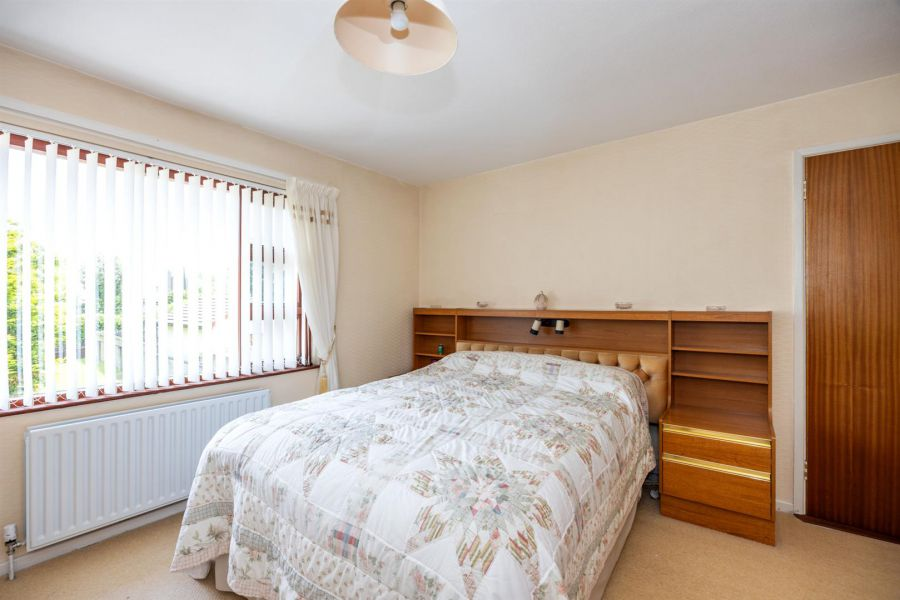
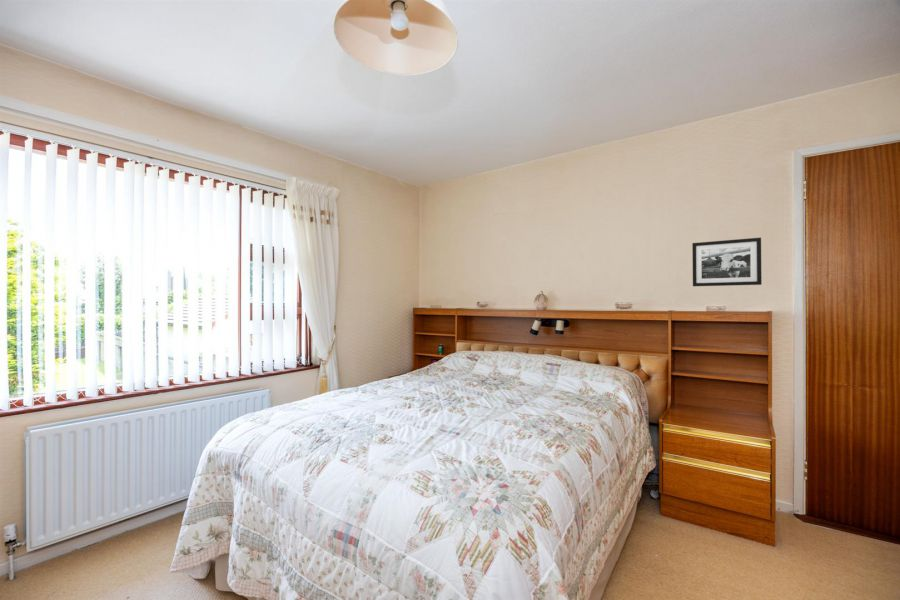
+ picture frame [691,237,763,287]
